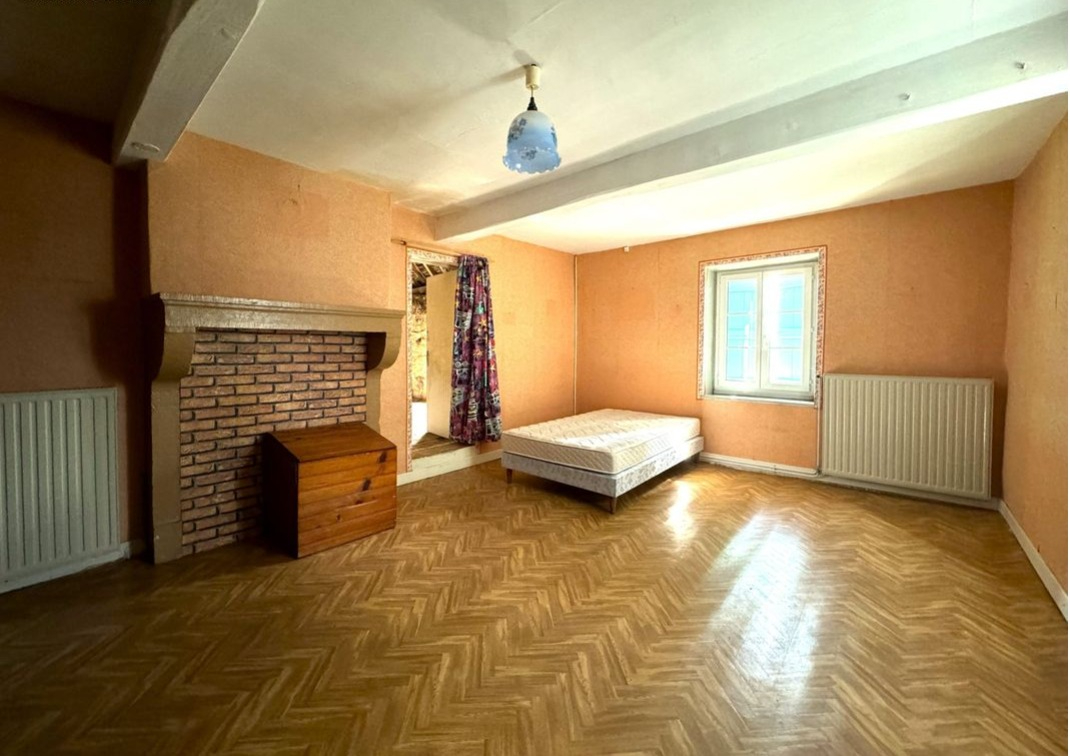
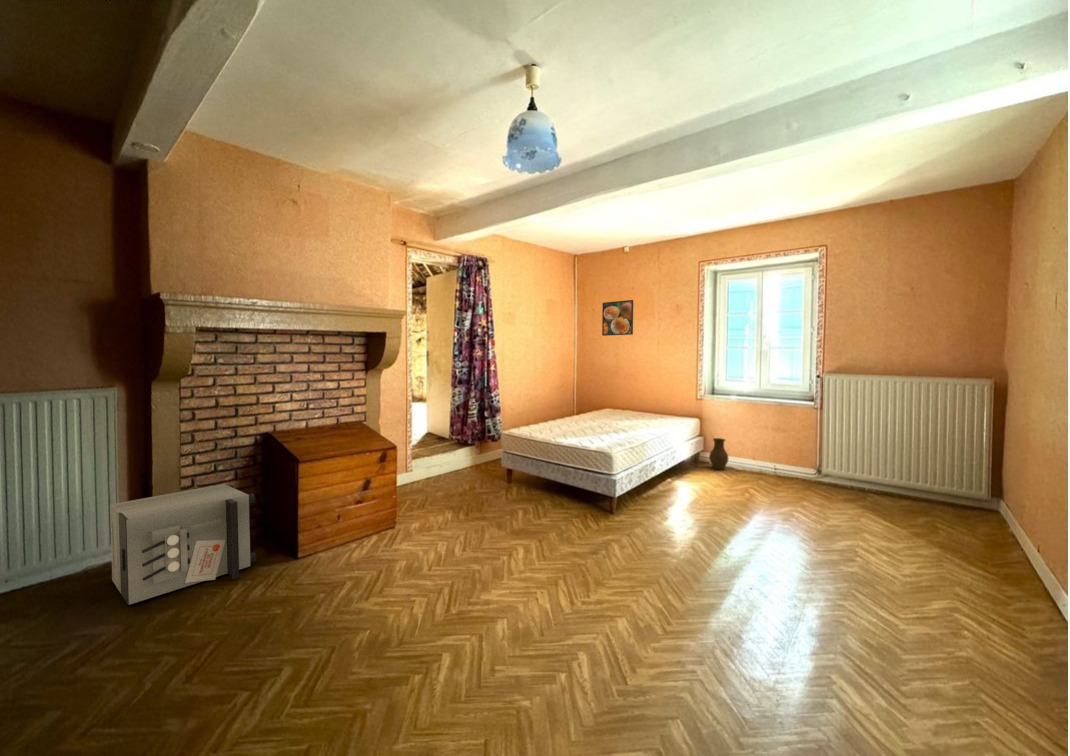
+ safe [109,483,258,606]
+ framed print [601,299,634,337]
+ vase [708,437,729,471]
